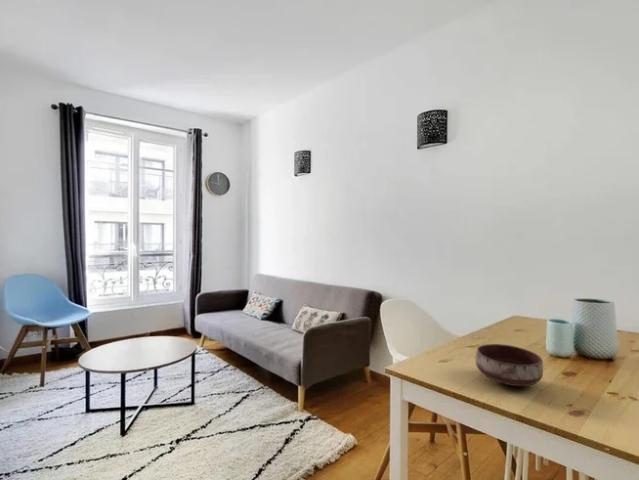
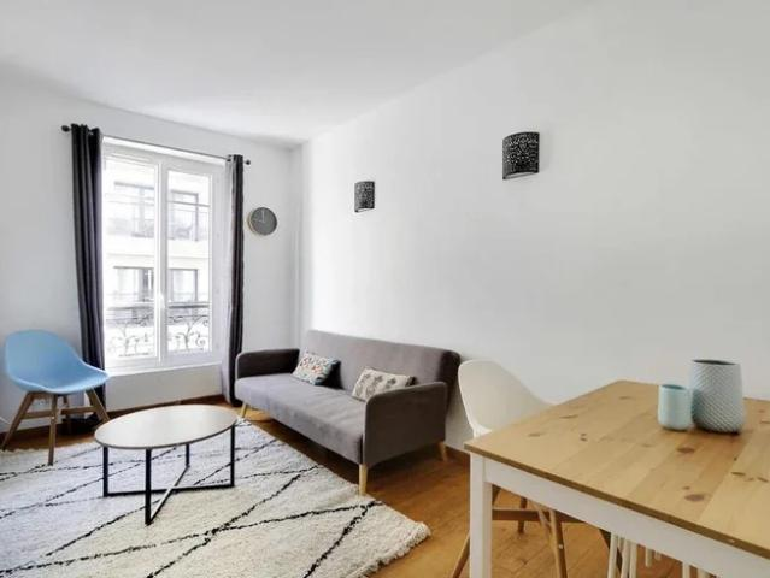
- bowl [474,343,544,387]
